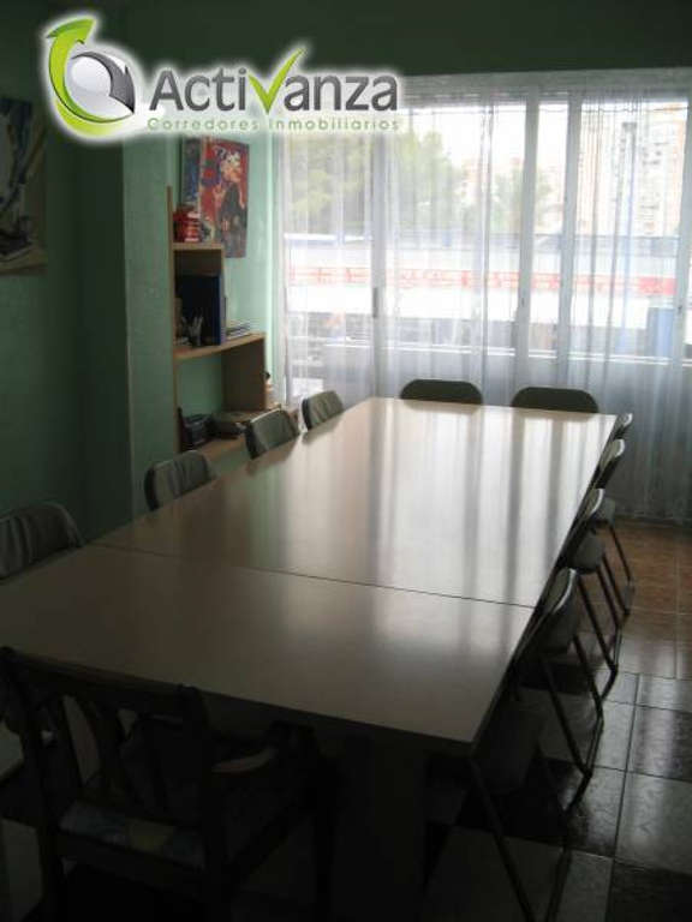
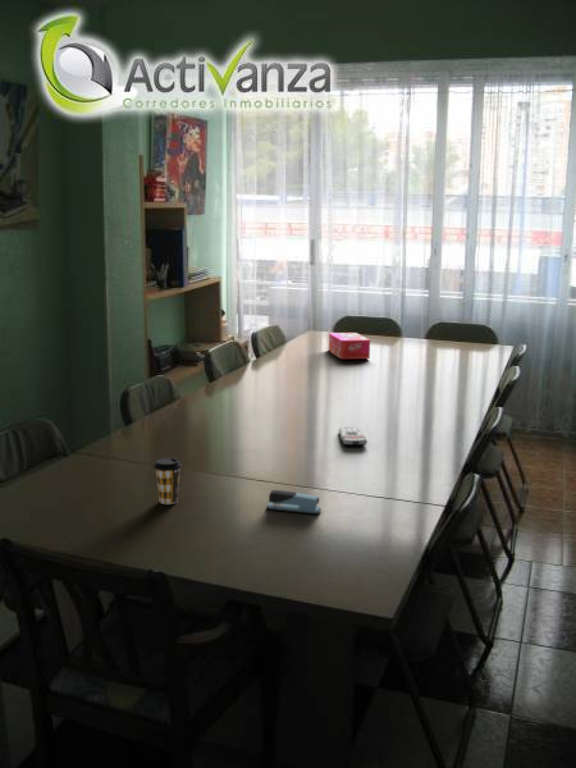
+ coffee cup [153,457,183,505]
+ remote control [338,426,368,446]
+ stapler [265,489,322,515]
+ tissue box [328,332,371,360]
